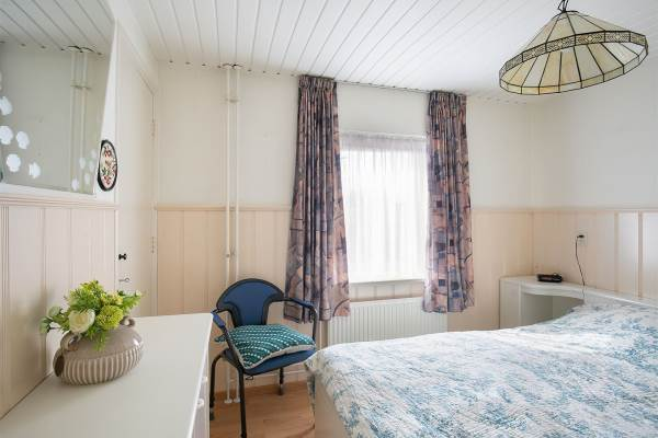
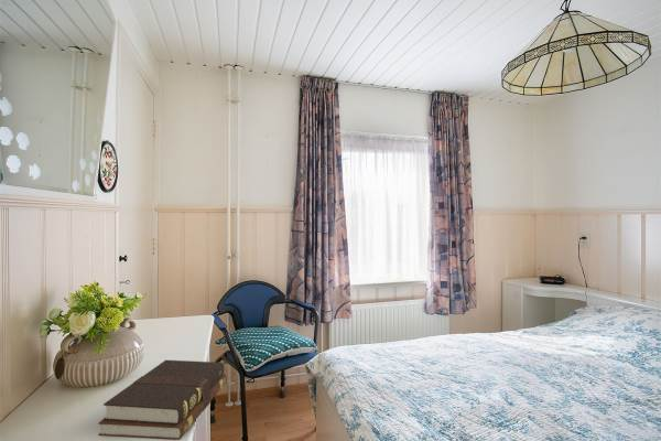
+ bible [97,359,228,441]
